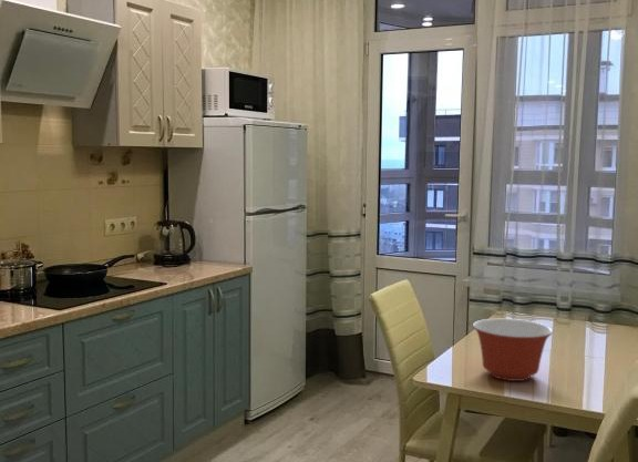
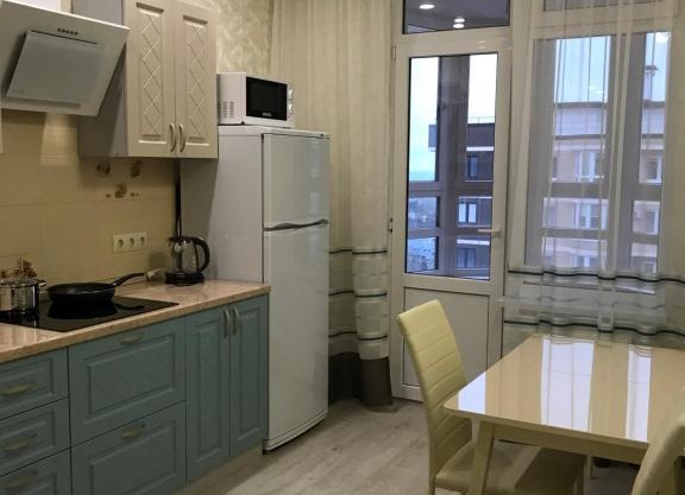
- mixing bowl [472,318,554,382]
